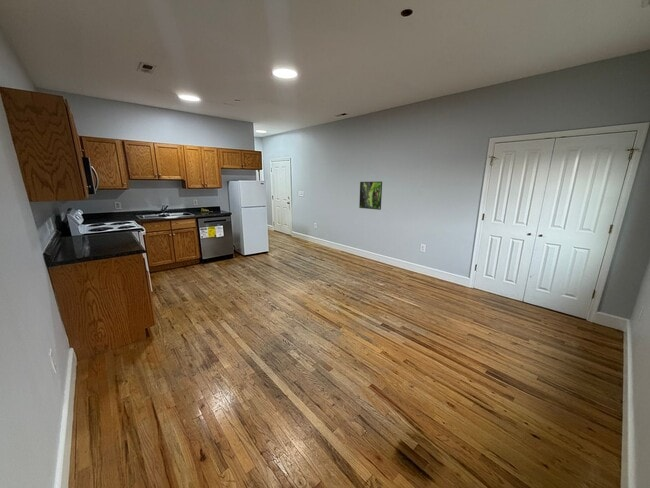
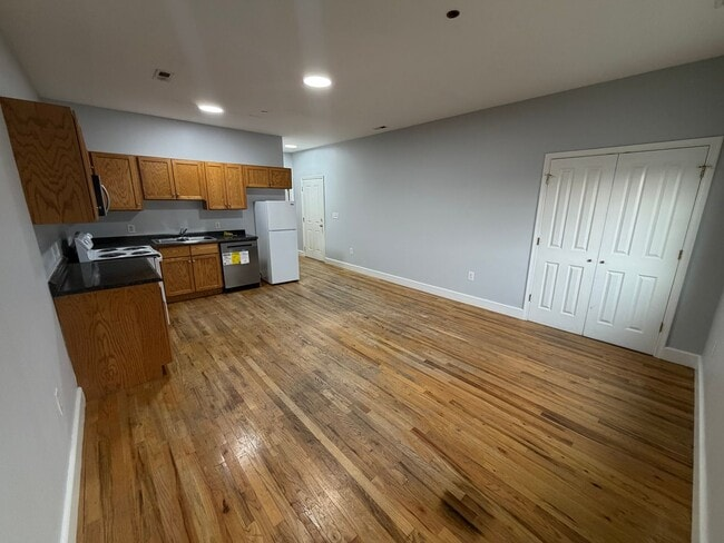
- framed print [358,181,383,211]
